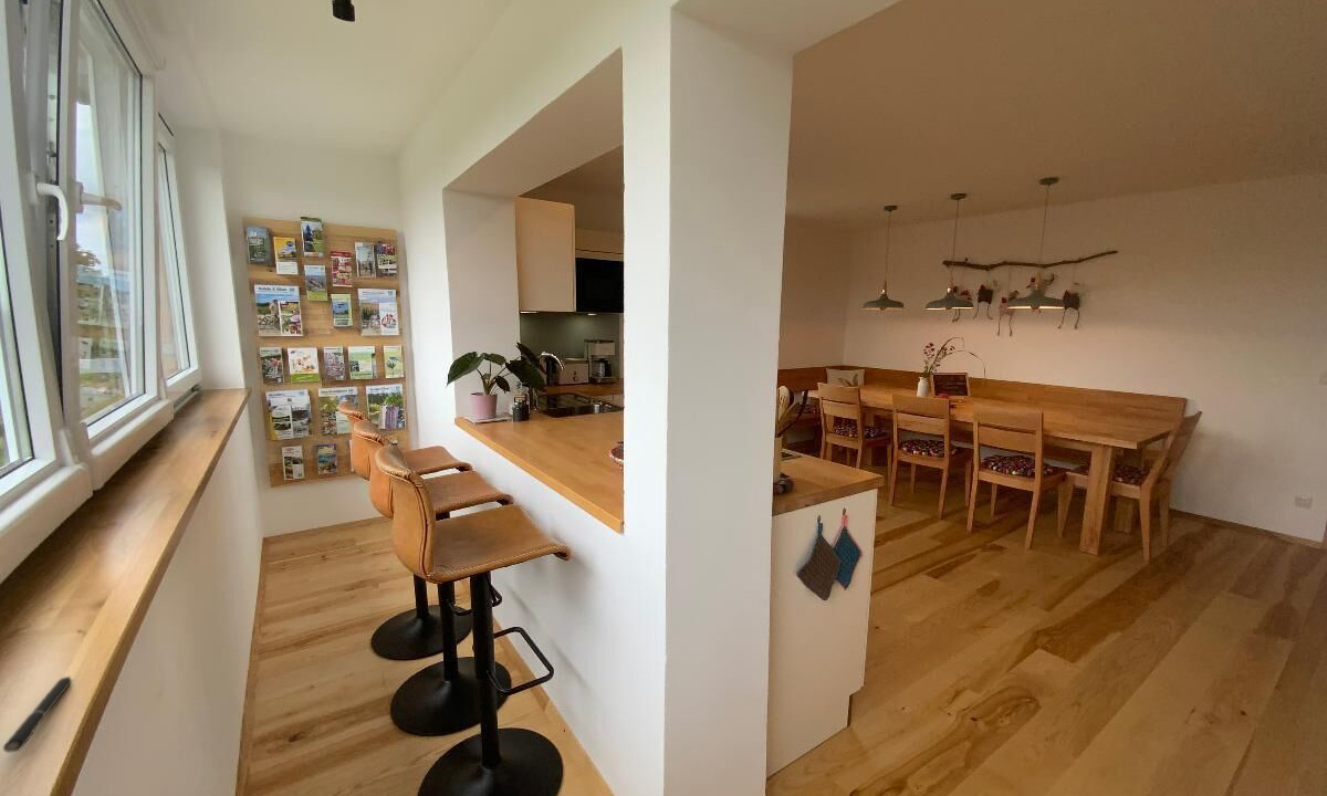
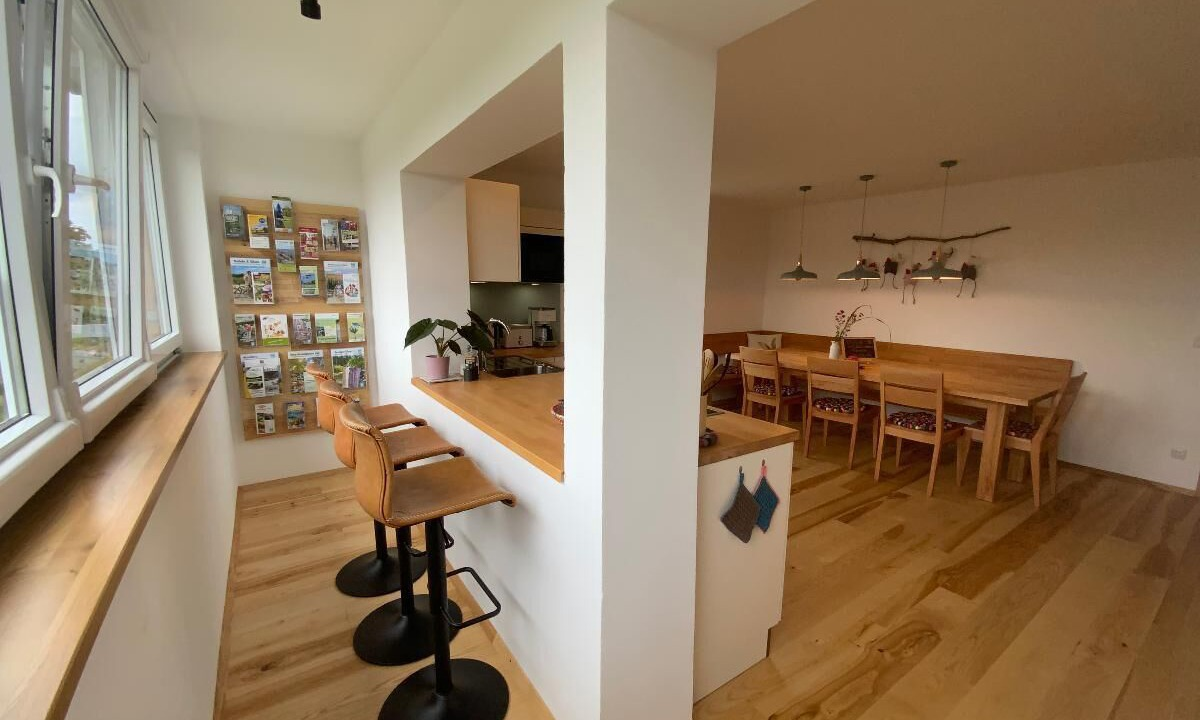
- pen [2,674,73,754]
